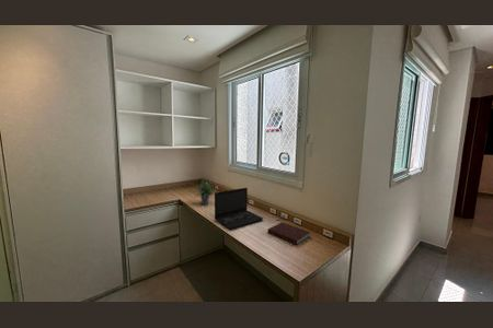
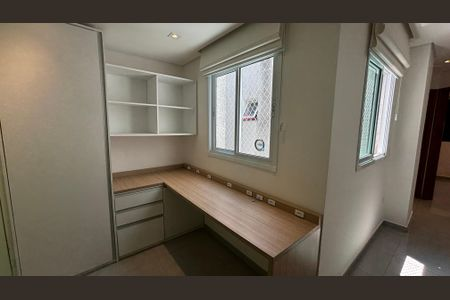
- notebook [266,221,311,246]
- laptop [214,187,264,231]
- potted plant [188,176,222,206]
